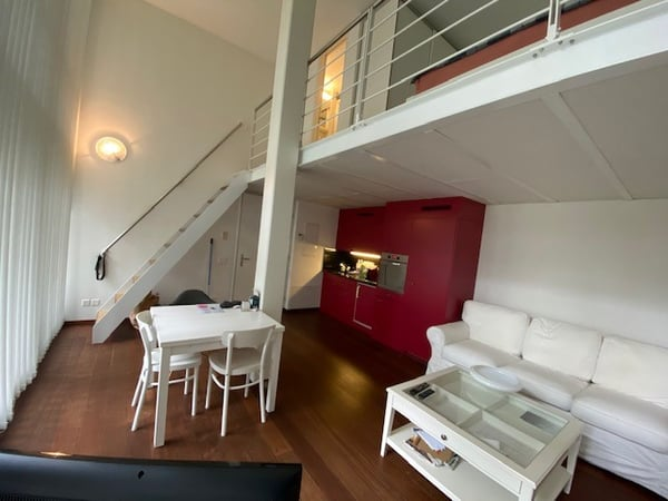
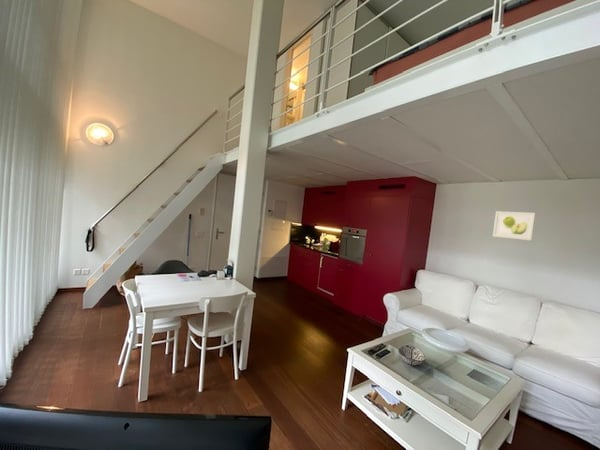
+ decorative bowl [397,344,426,366]
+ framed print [492,210,537,242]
